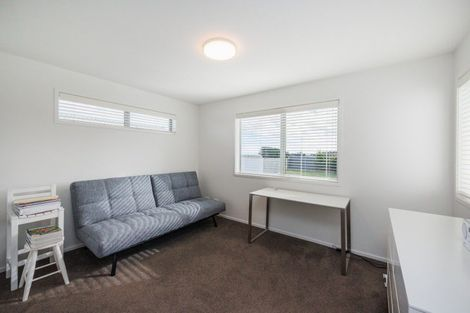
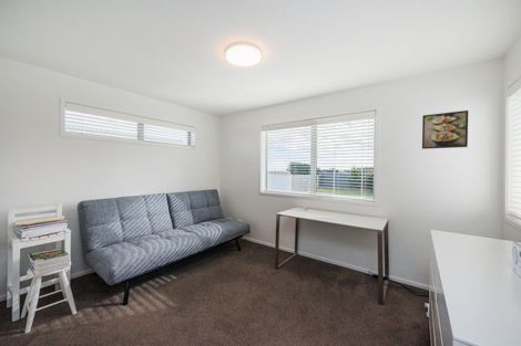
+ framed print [421,109,469,150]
